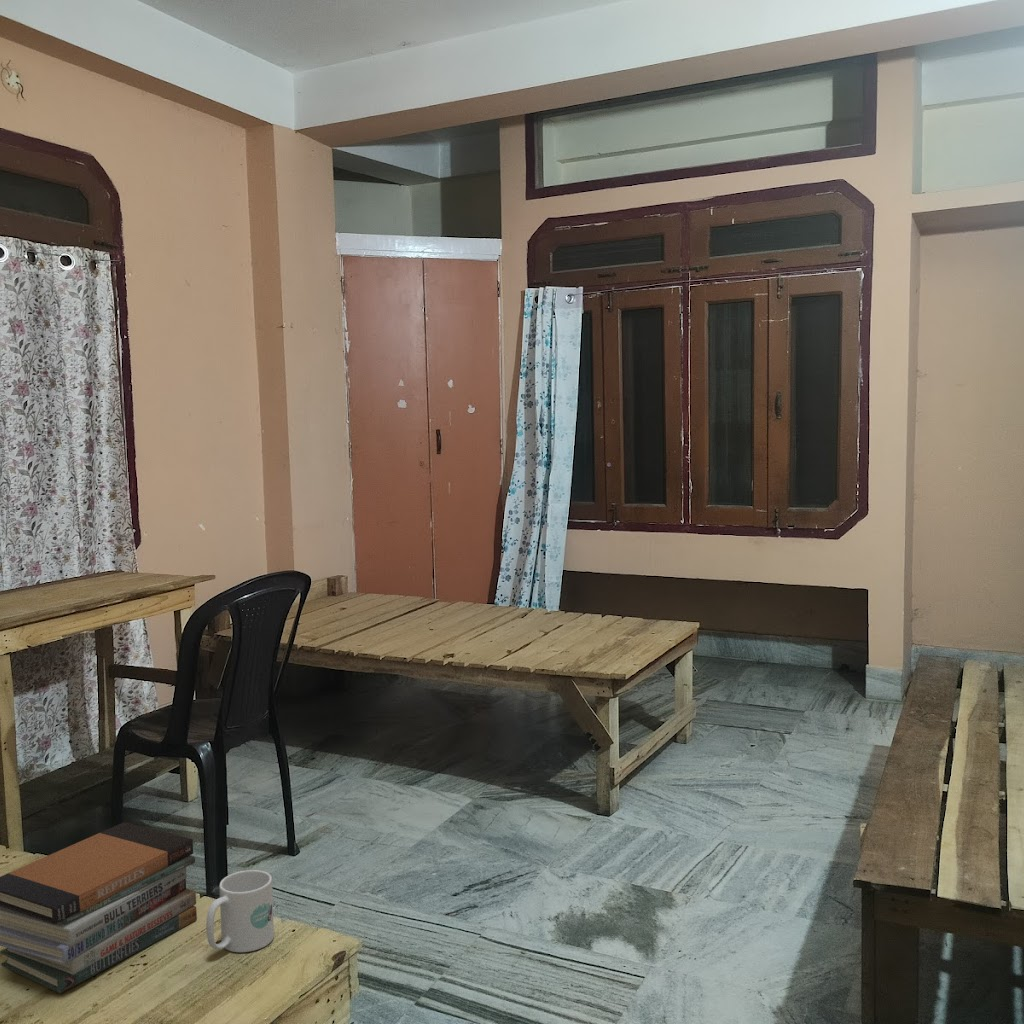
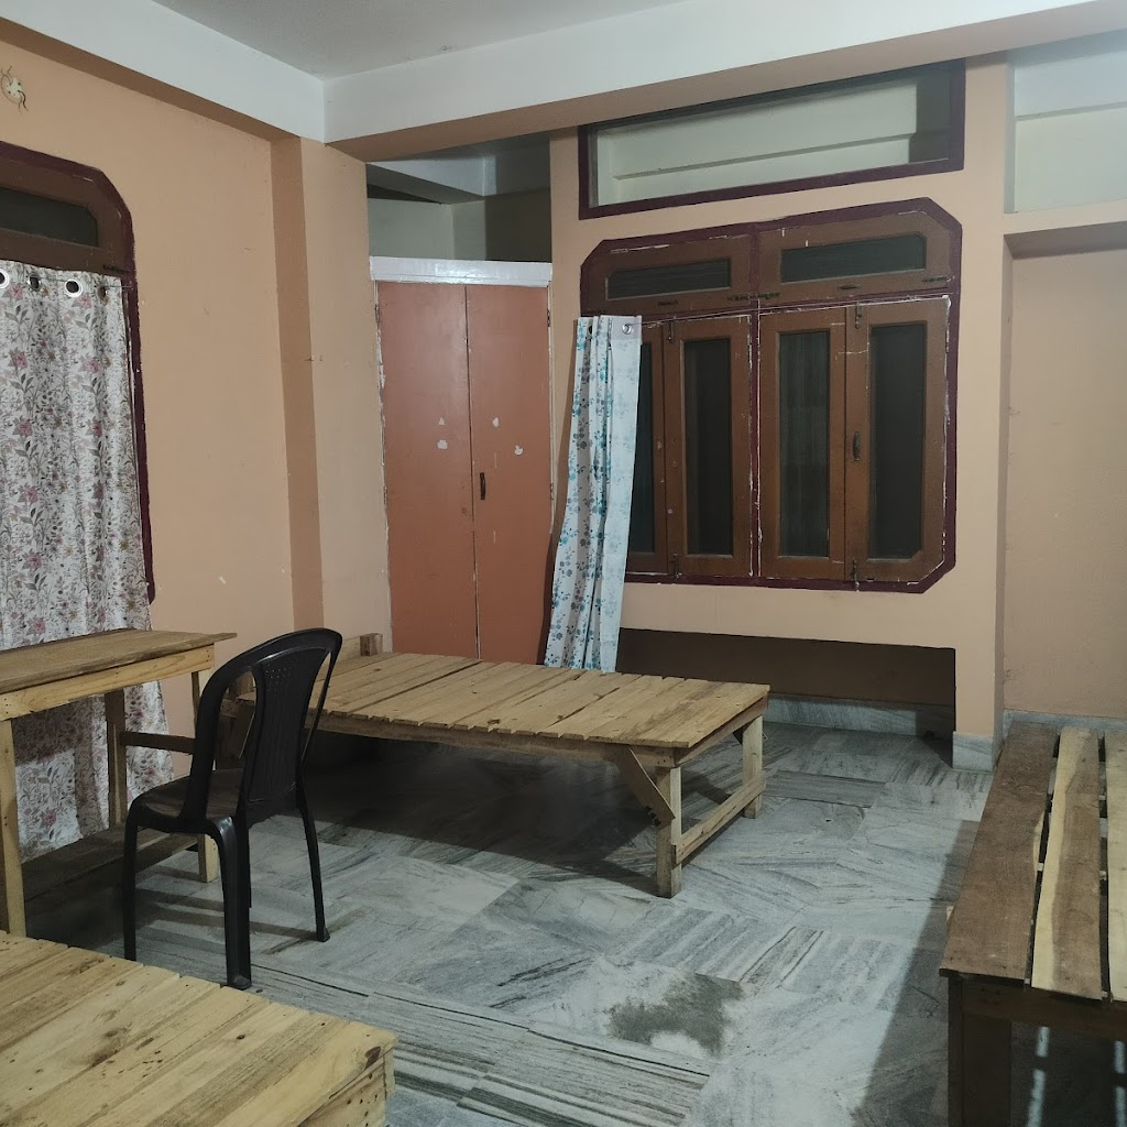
- book stack [0,821,198,994]
- mug [205,869,275,953]
